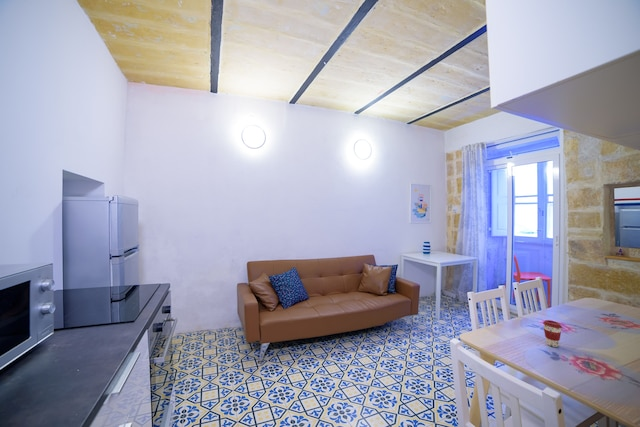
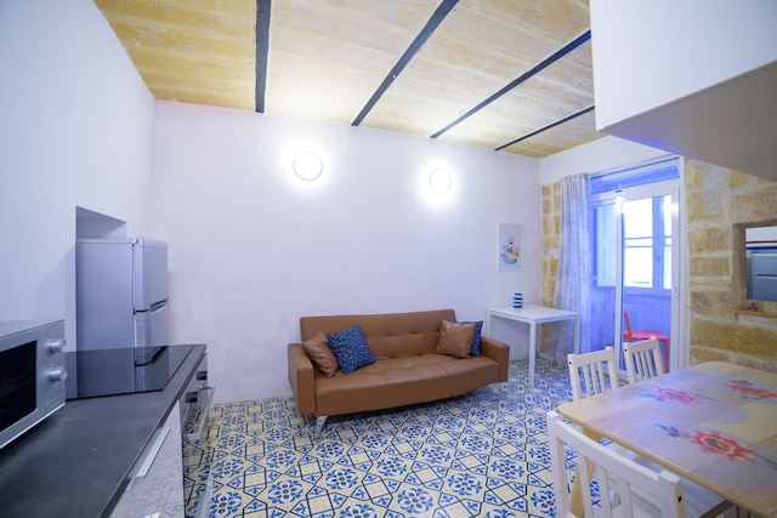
- coffee cup [542,319,563,348]
